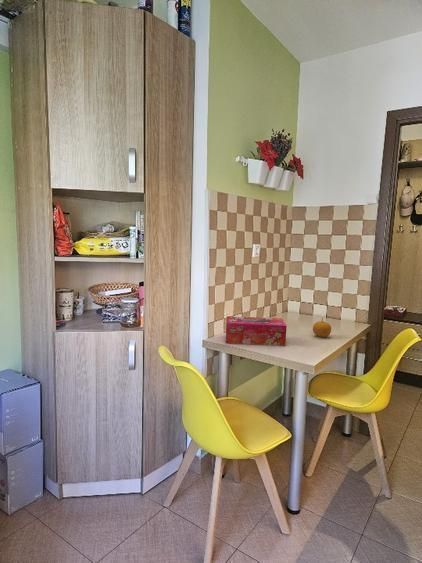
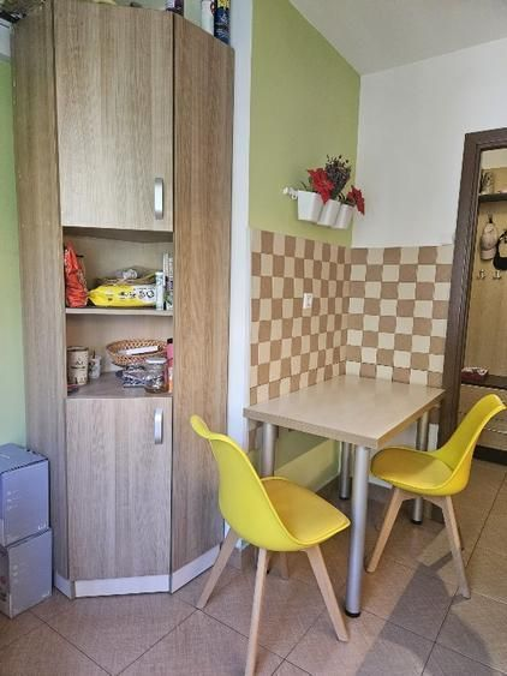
- fruit [312,317,332,338]
- tissue box [225,315,288,347]
